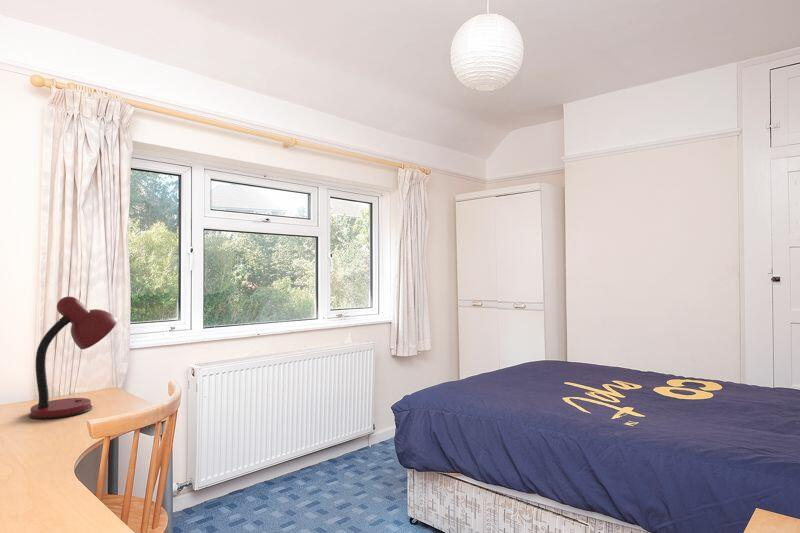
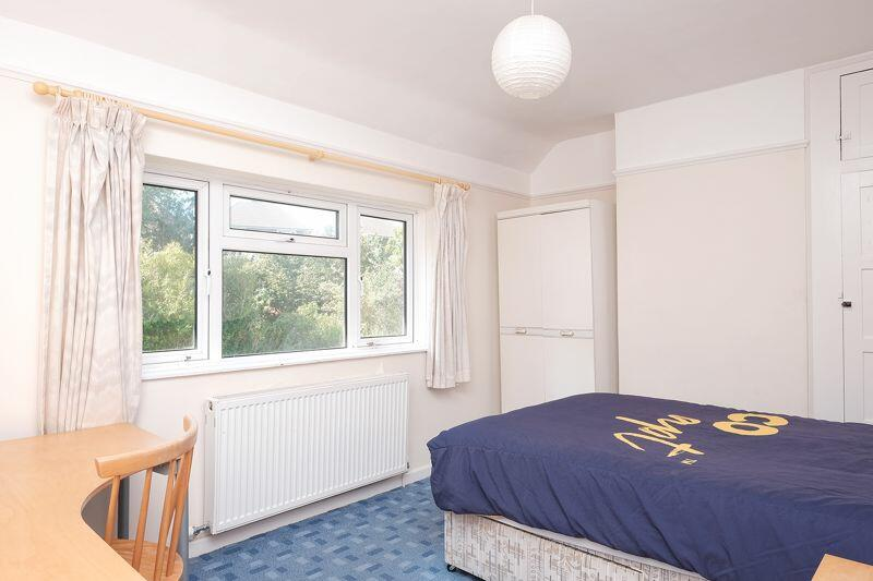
- desk lamp [28,296,119,420]
